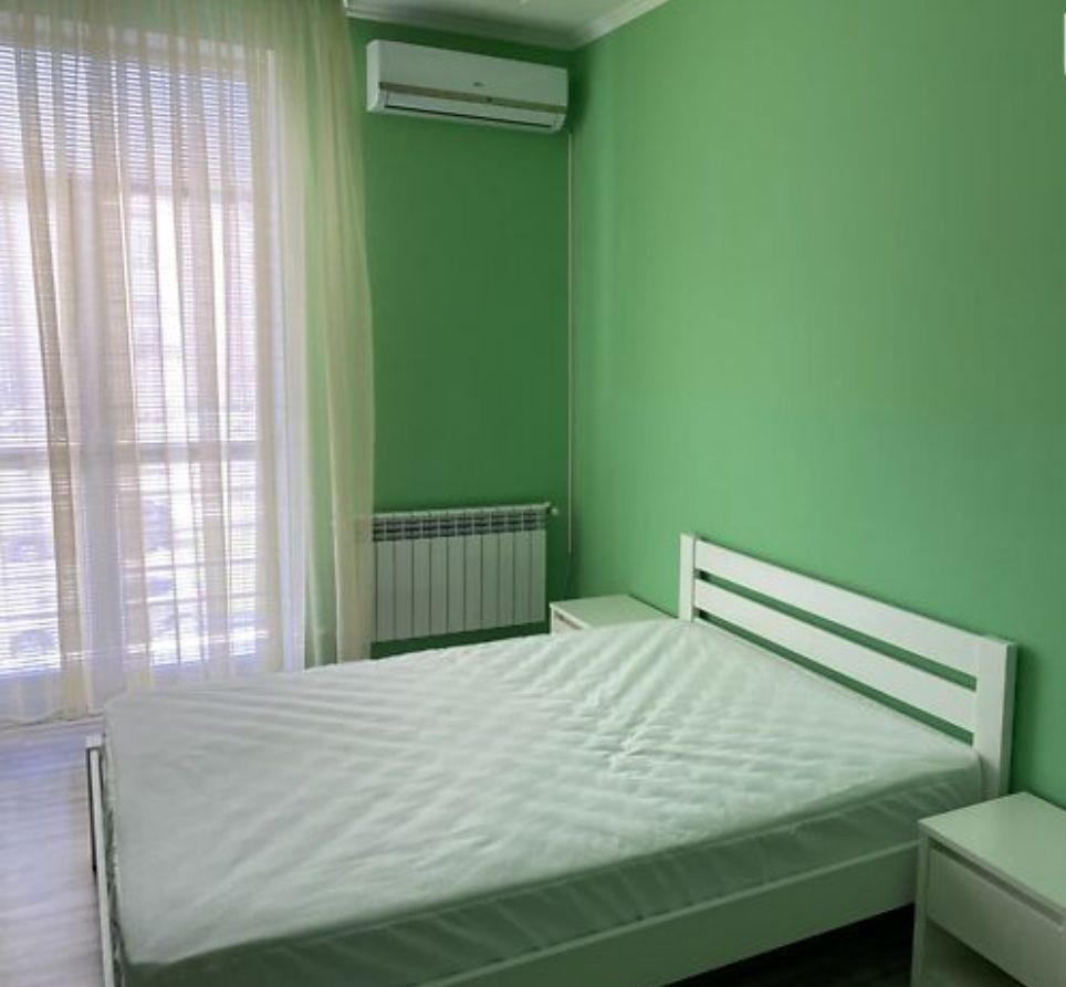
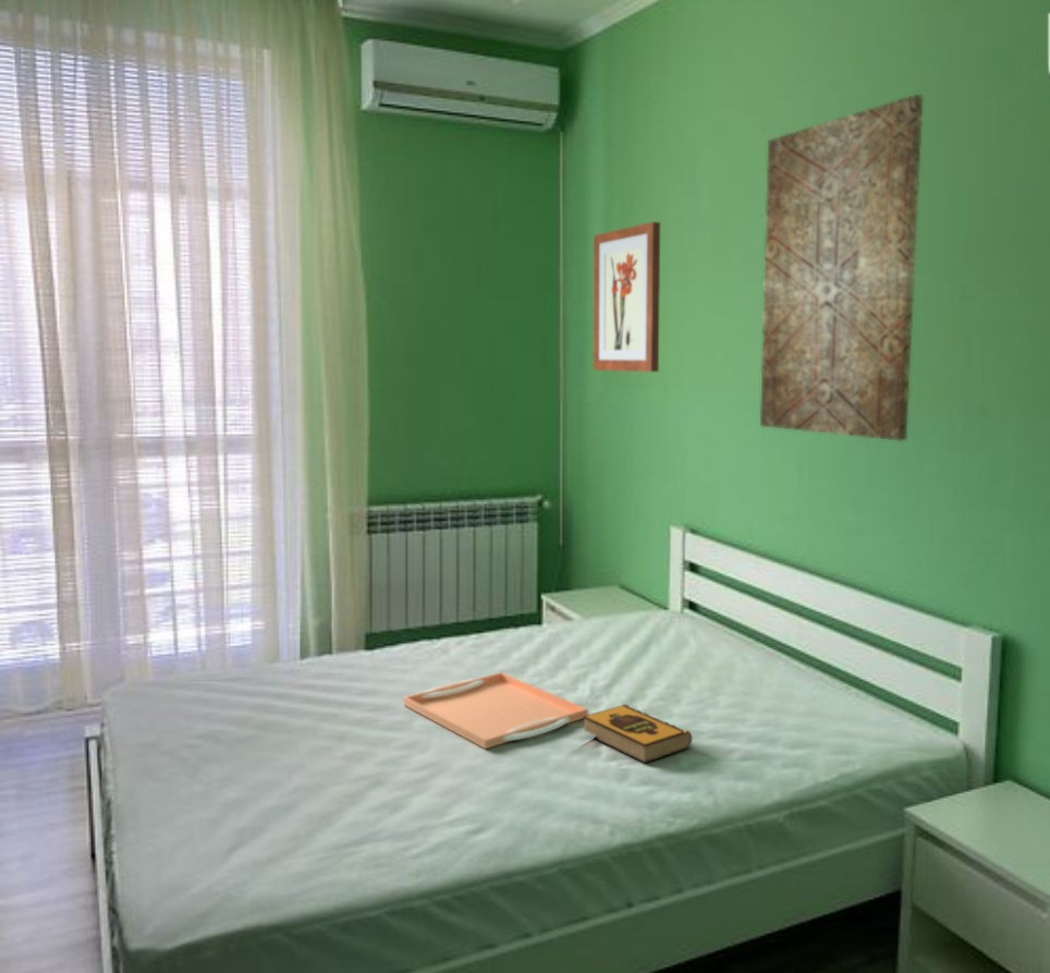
+ wall art [593,221,661,373]
+ wall art [759,94,924,441]
+ serving tray [402,671,589,750]
+ hardback book [583,703,693,764]
